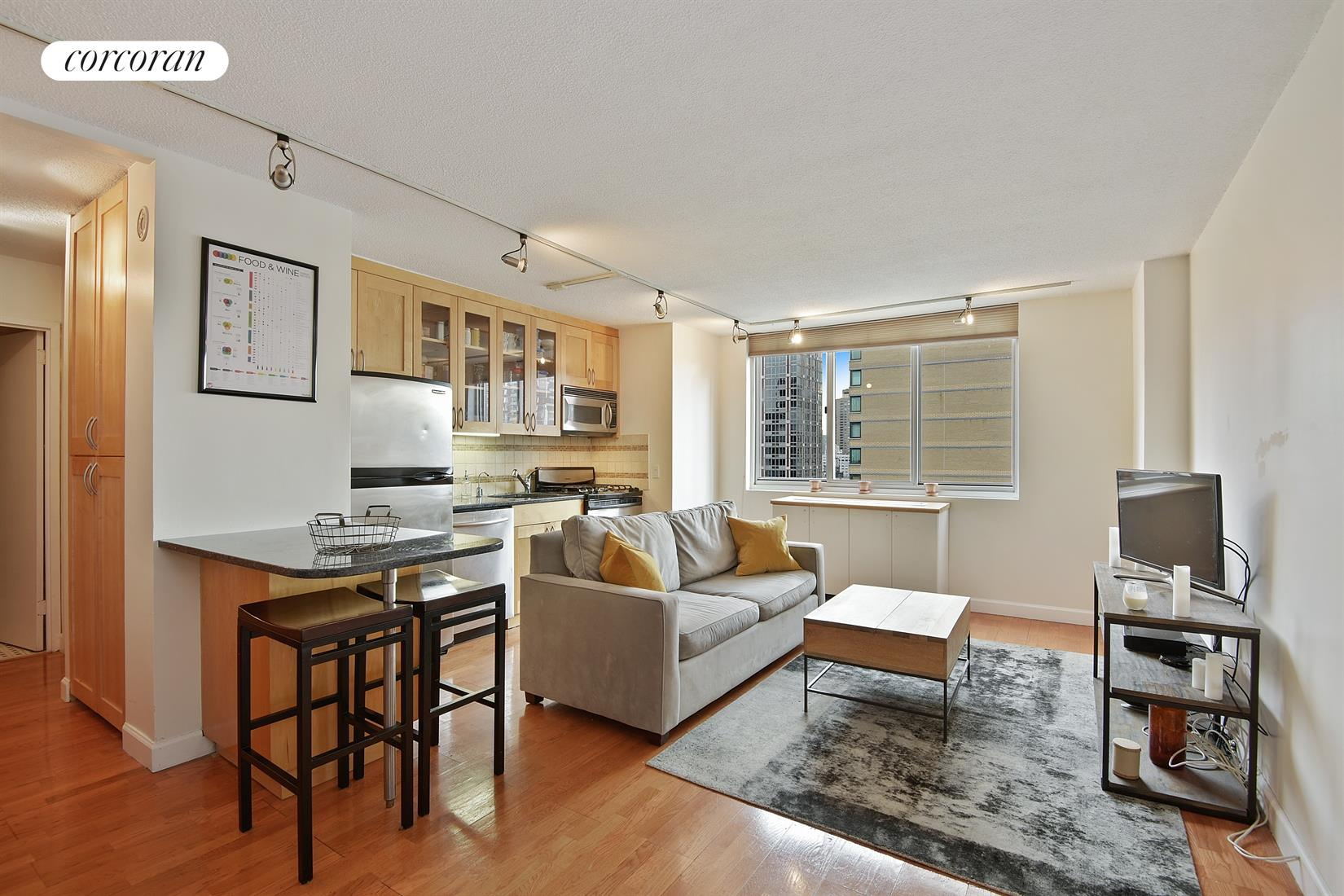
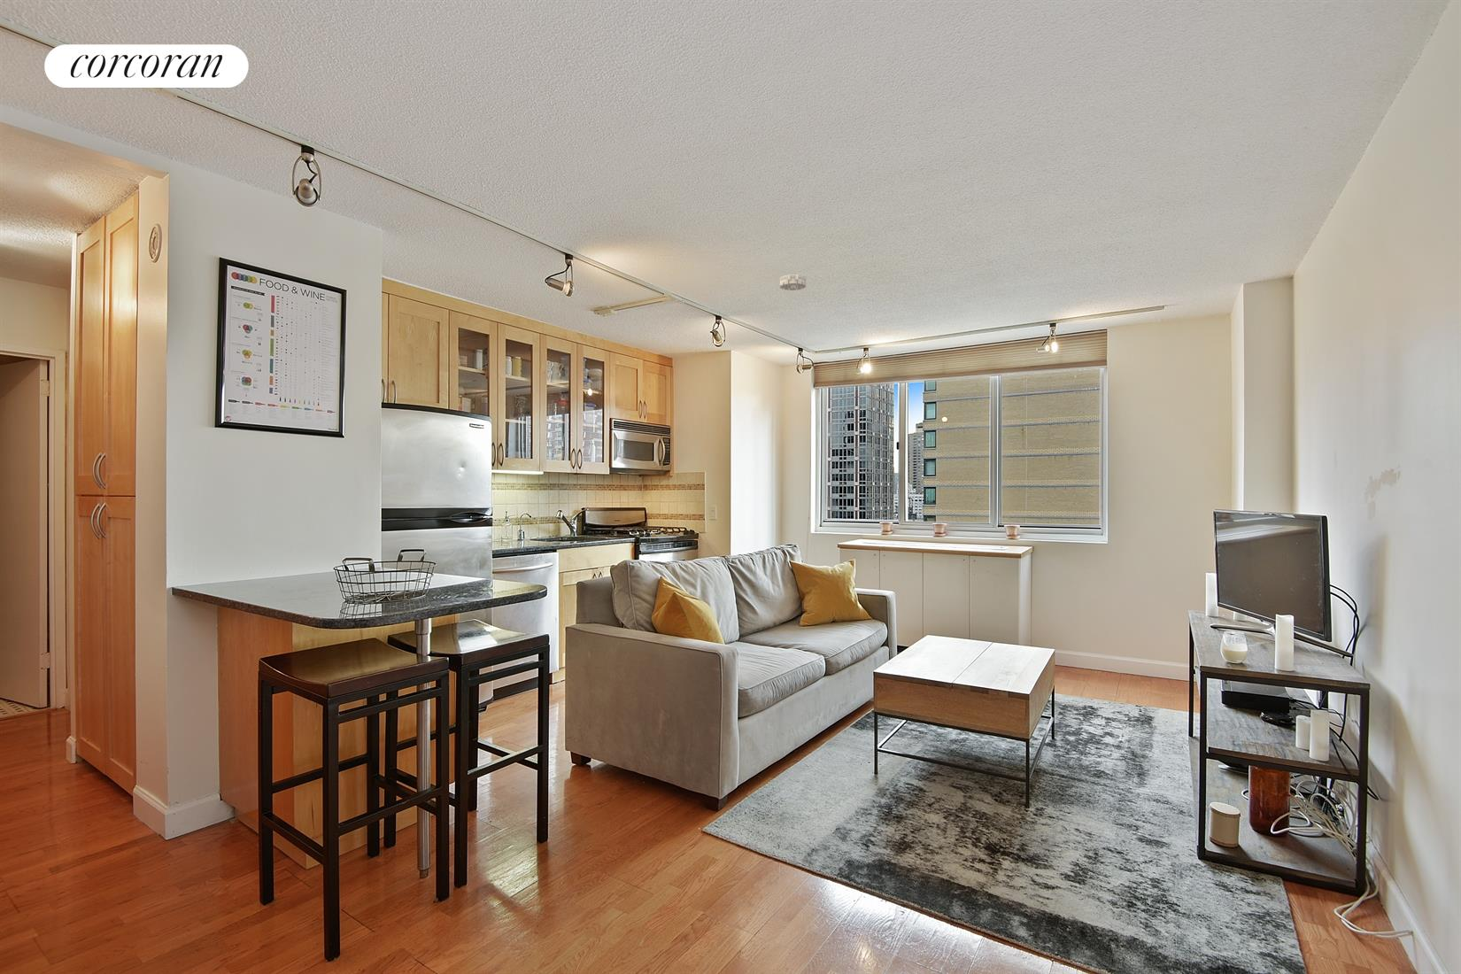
+ smoke detector [779,274,807,291]
